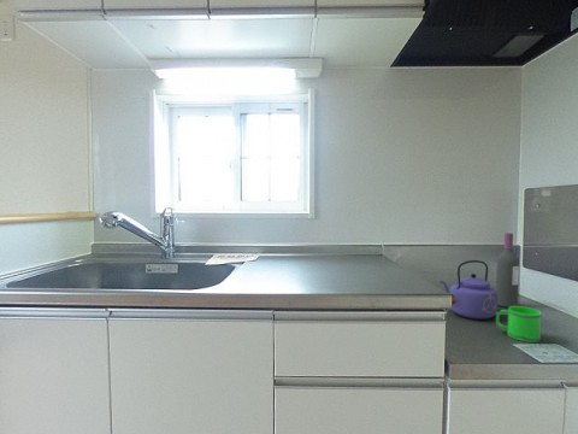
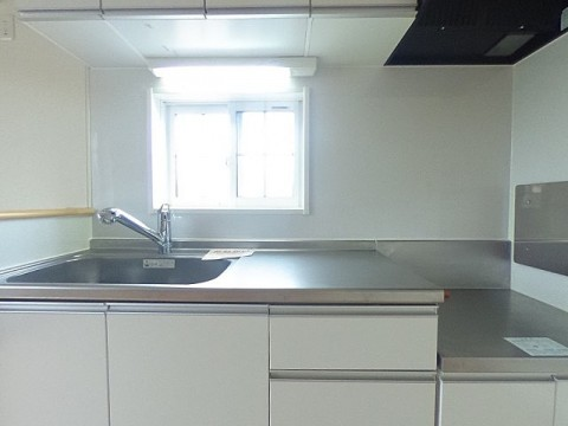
- mug [495,305,542,344]
- wine bottle [495,231,520,309]
- kettle [438,259,499,321]
